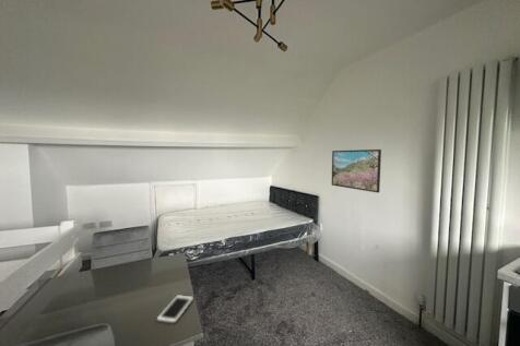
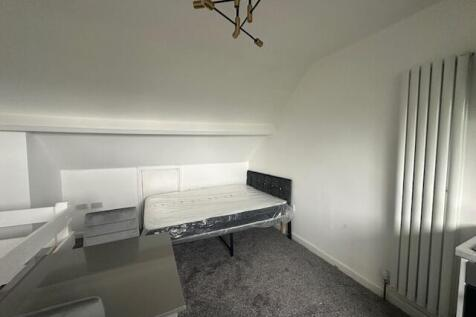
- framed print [331,148,382,193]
- cell phone [155,294,194,325]
